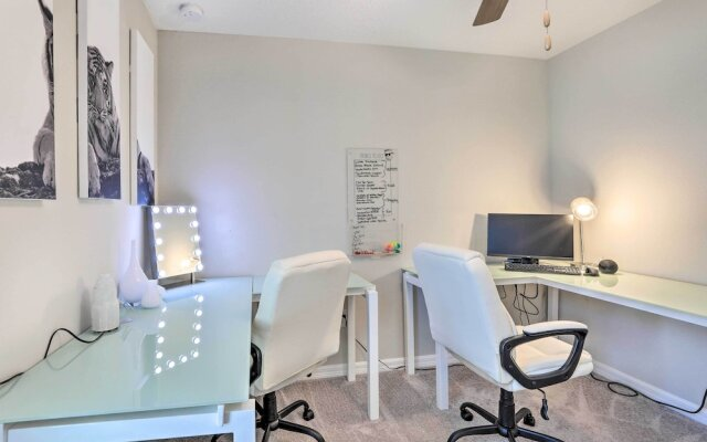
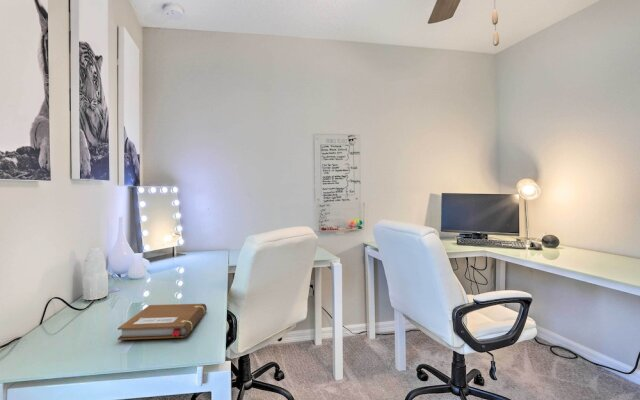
+ notebook [117,303,208,341]
